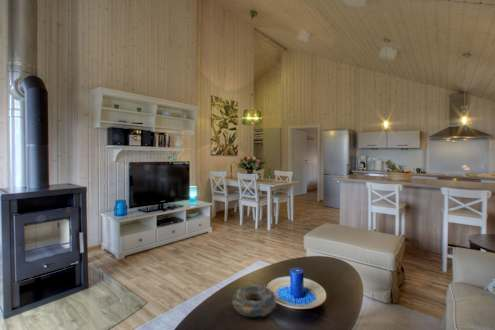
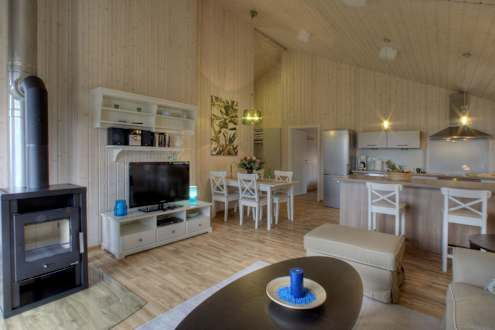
- decorative bowl [231,284,277,318]
